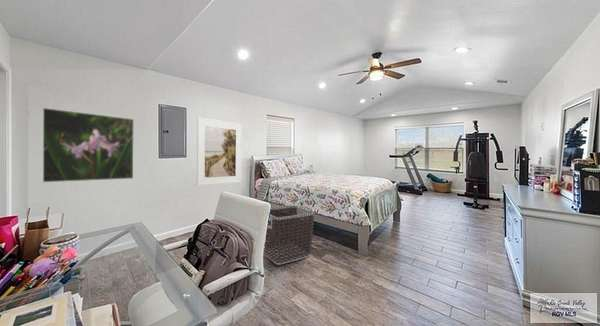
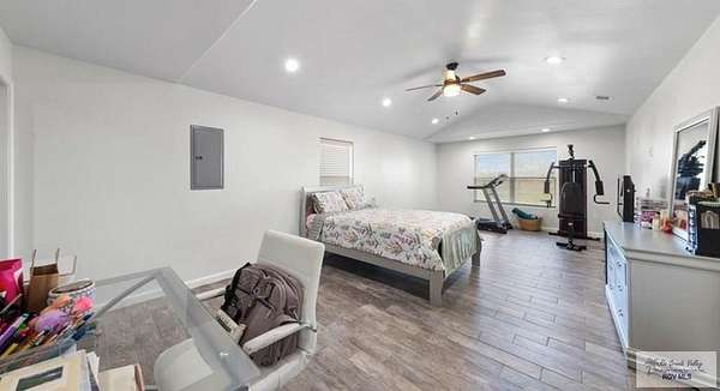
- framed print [196,116,243,186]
- clothes hamper [263,204,315,266]
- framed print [42,107,135,183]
